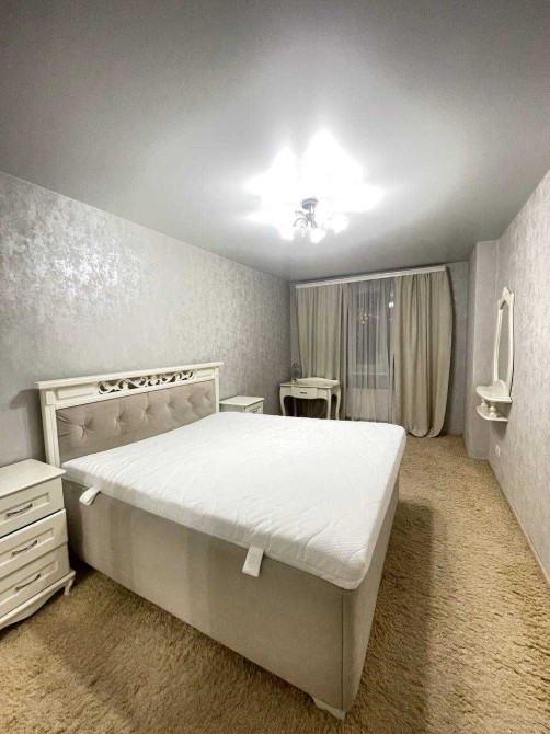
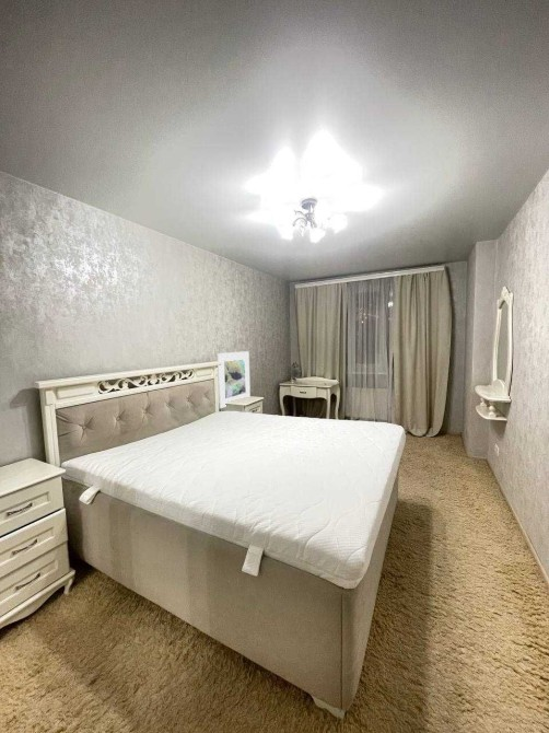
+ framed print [217,350,252,409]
